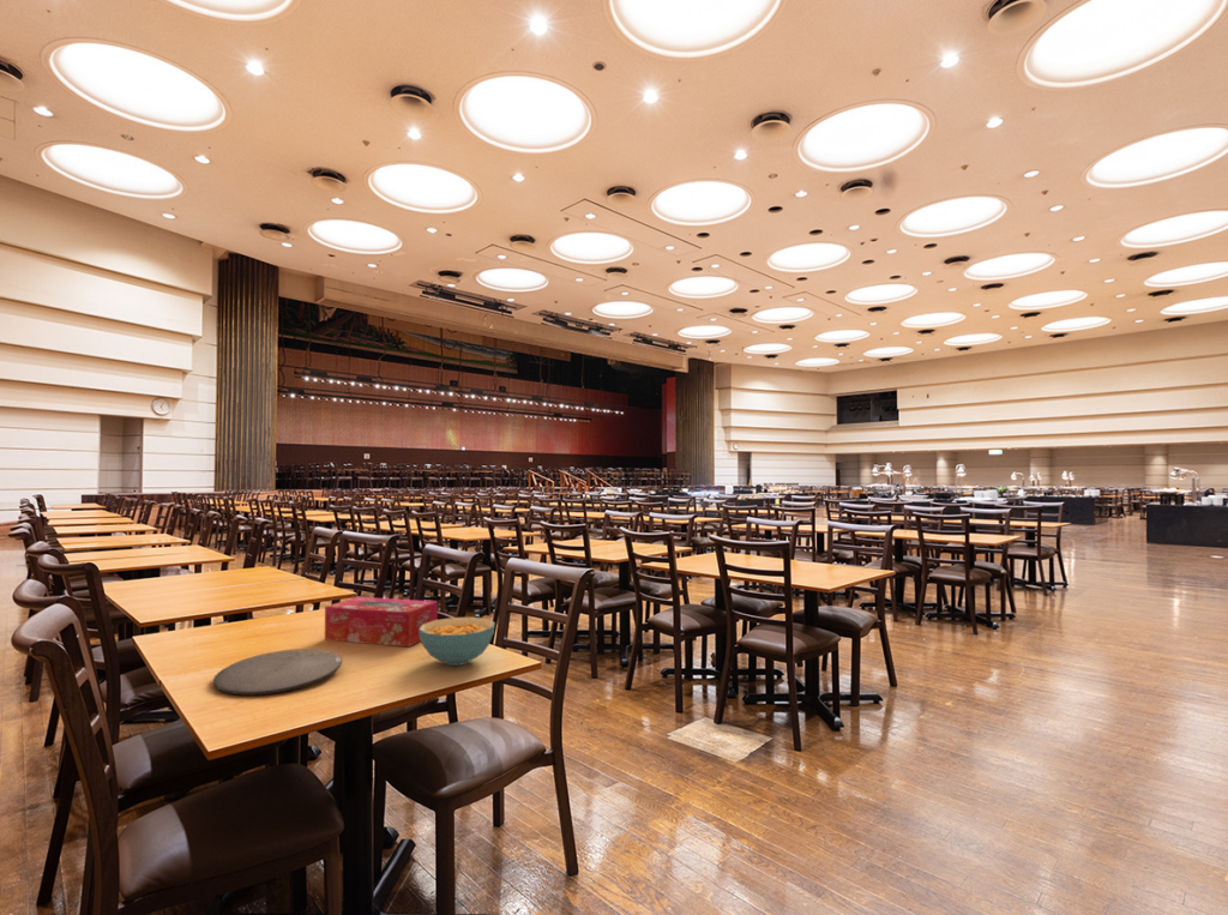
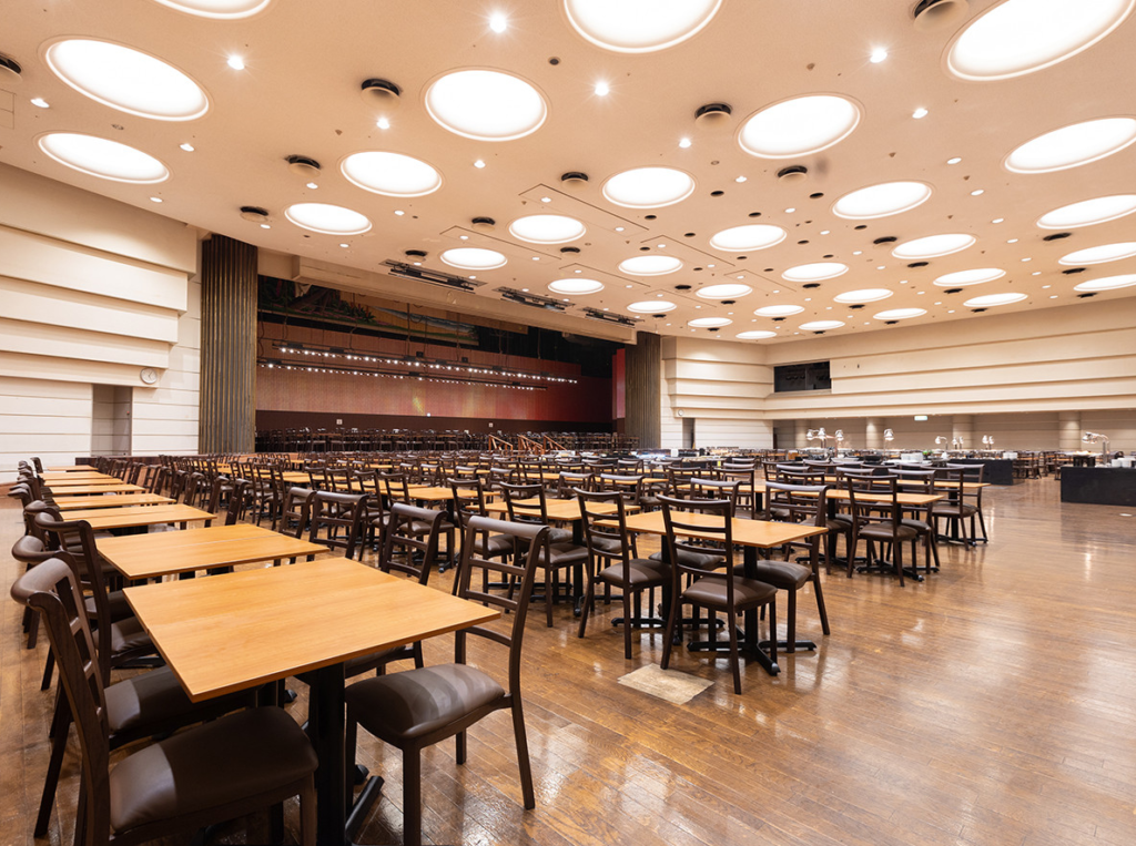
- cereal bowl [419,616,496,667]
- tissue box [324,596,439,648]
- plate [211,648,343,697]
